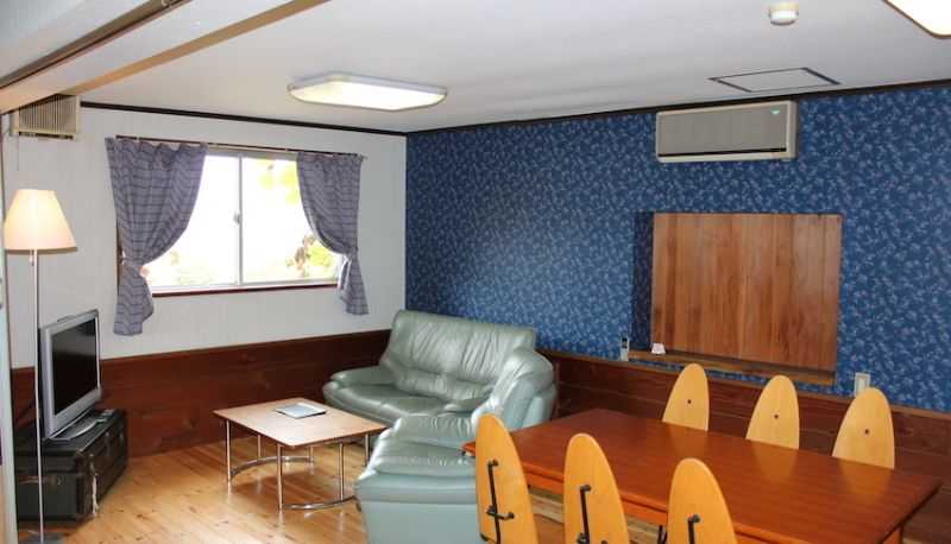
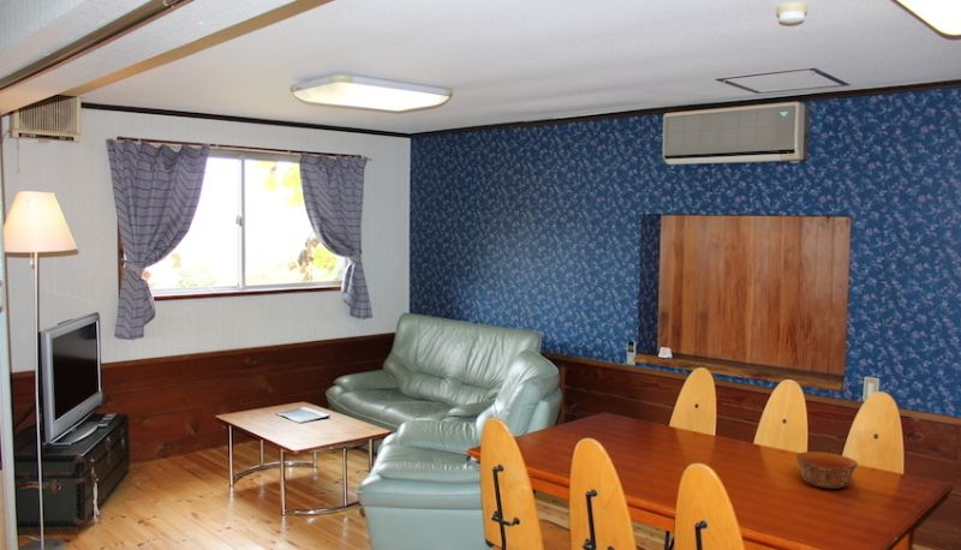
+ bowl [795,450,859,489]
